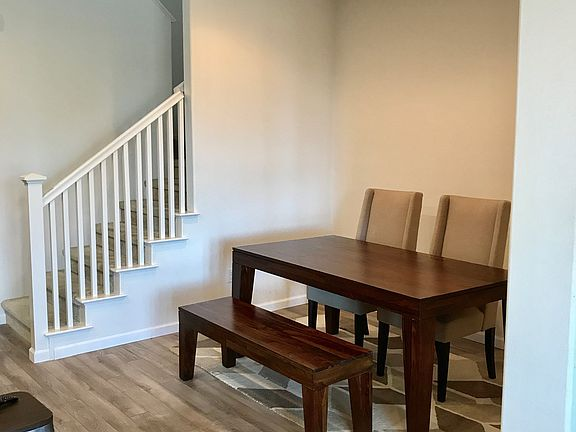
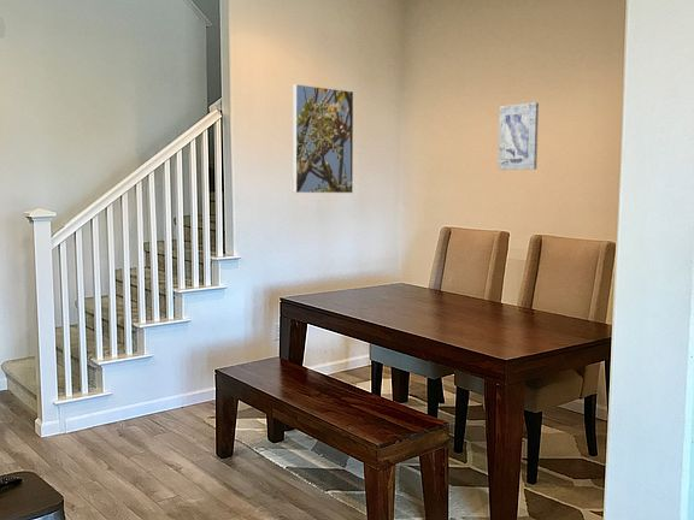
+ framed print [292,83,354,194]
+ wall art [498,101,540,171]
